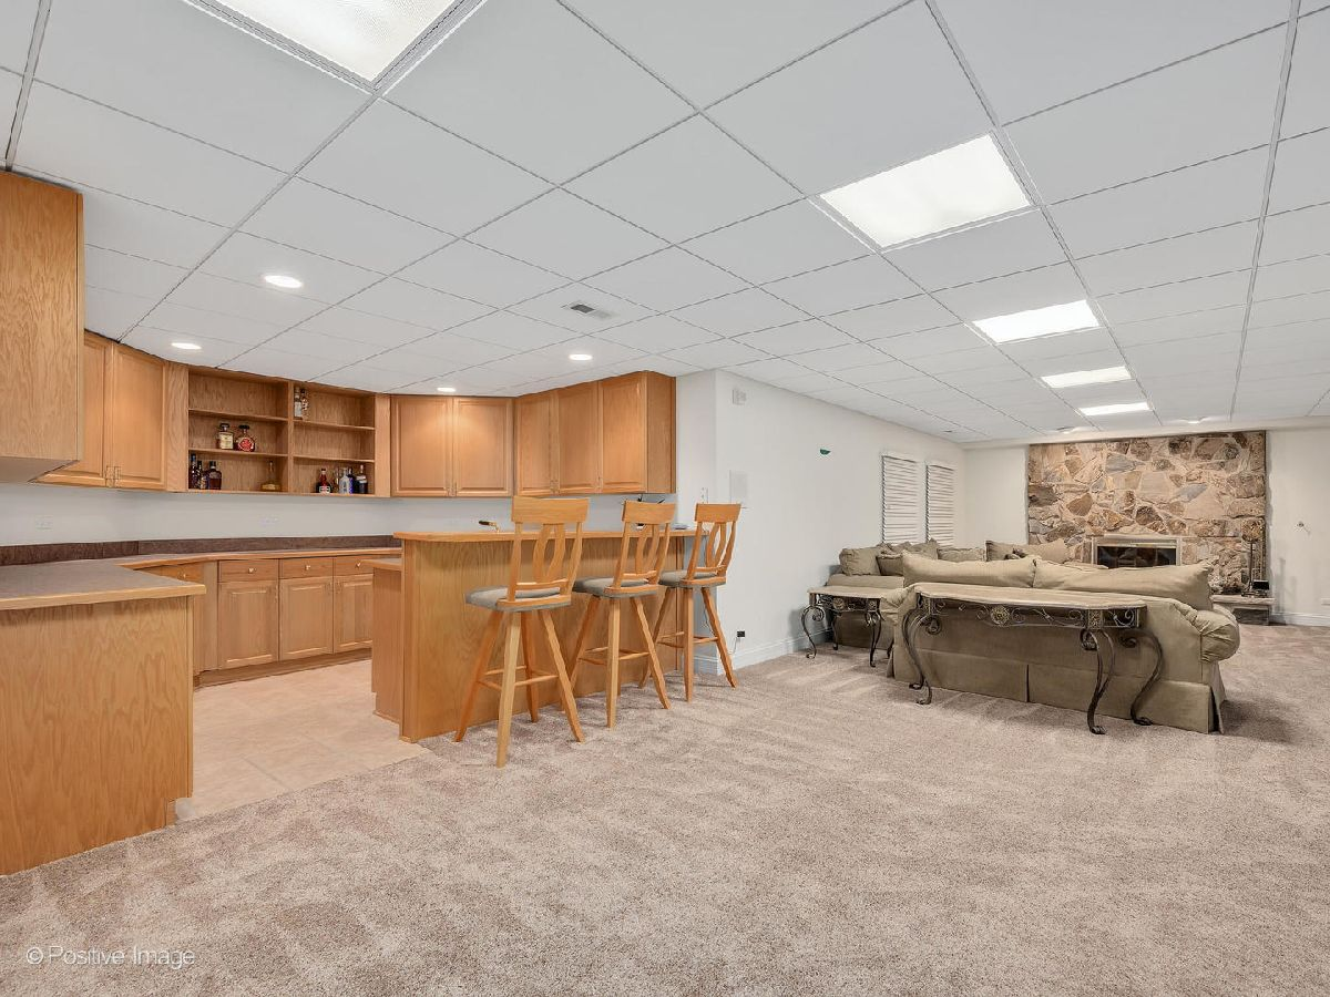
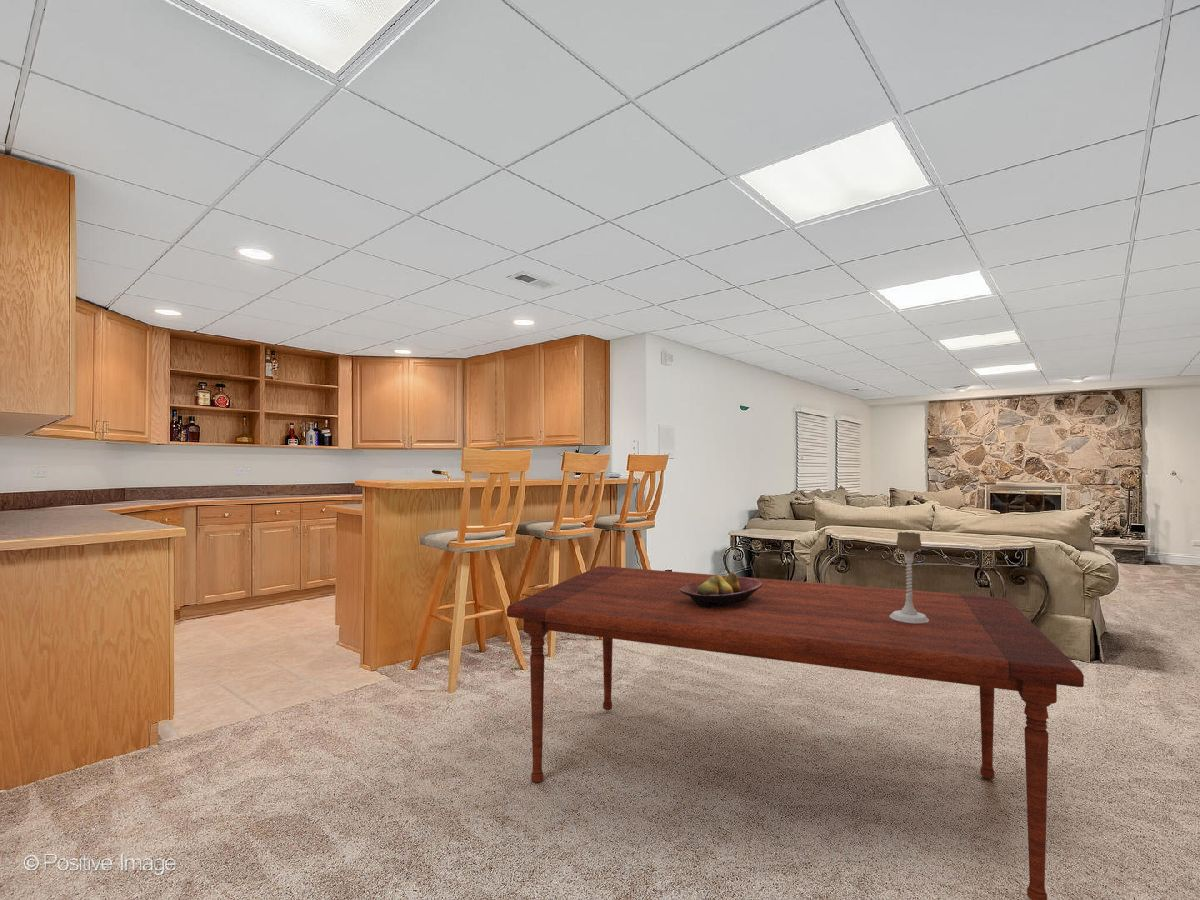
+ dining table [506,565,1085,900]
+ candle holder [890,531,929,624]
+ fruit bowl [680,571,763,608]
